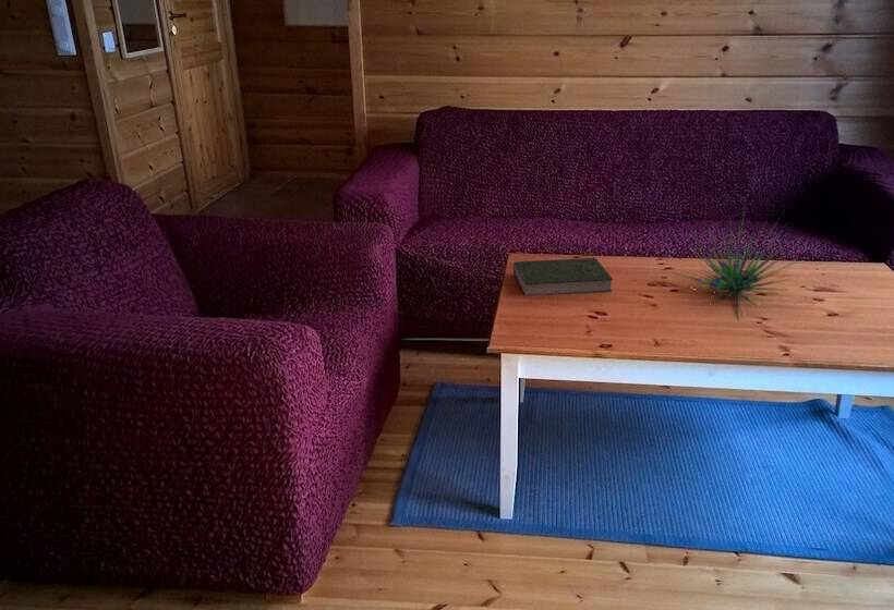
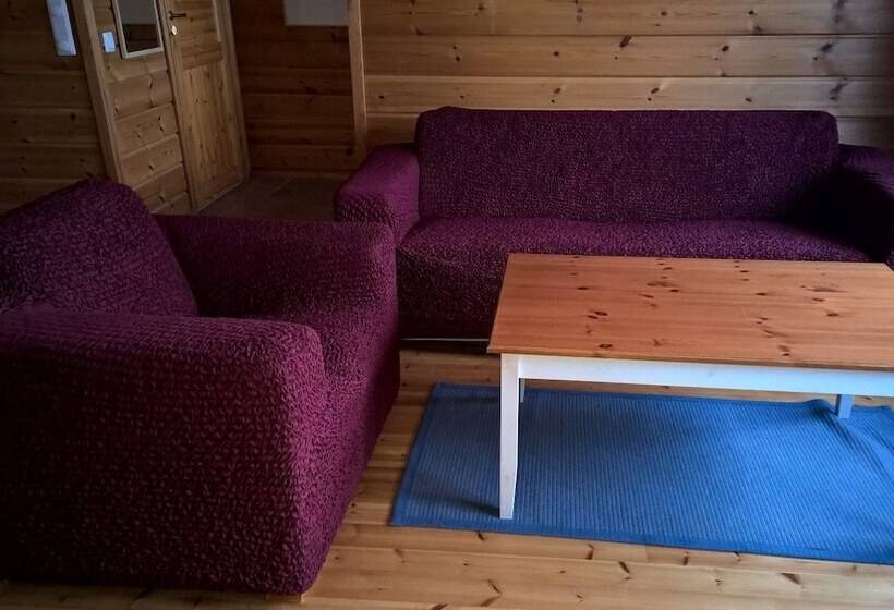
- plant [664,190,806,322]
- book [512,257,614,296]
